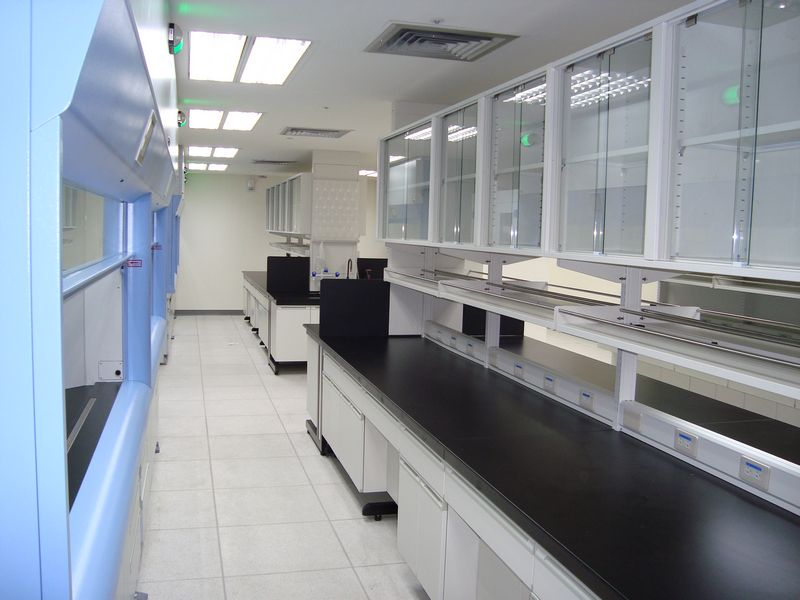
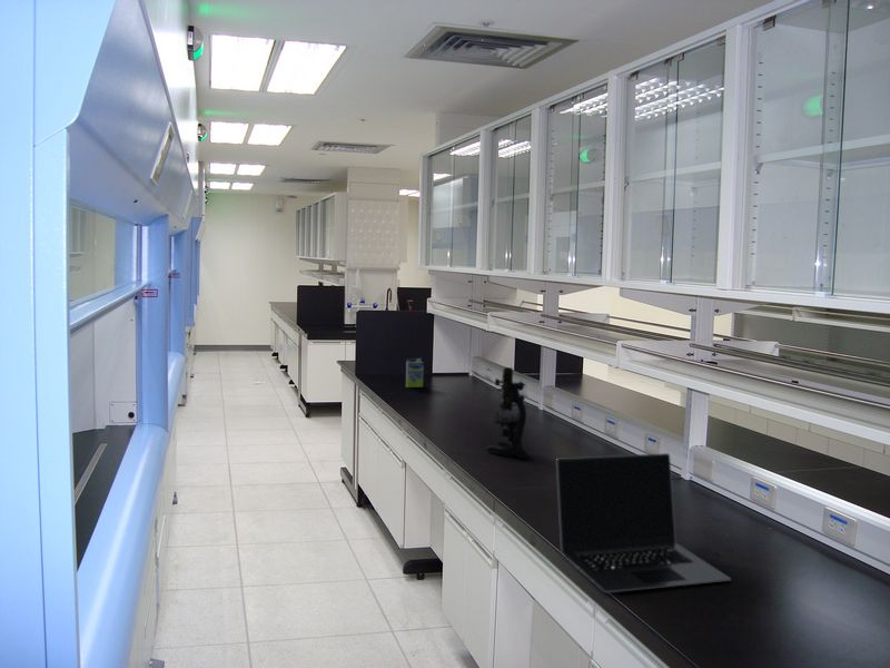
+ box [405,357,425,389]
+ laptop [555,452,732,593]
+ microscope [485,366,531,460]
